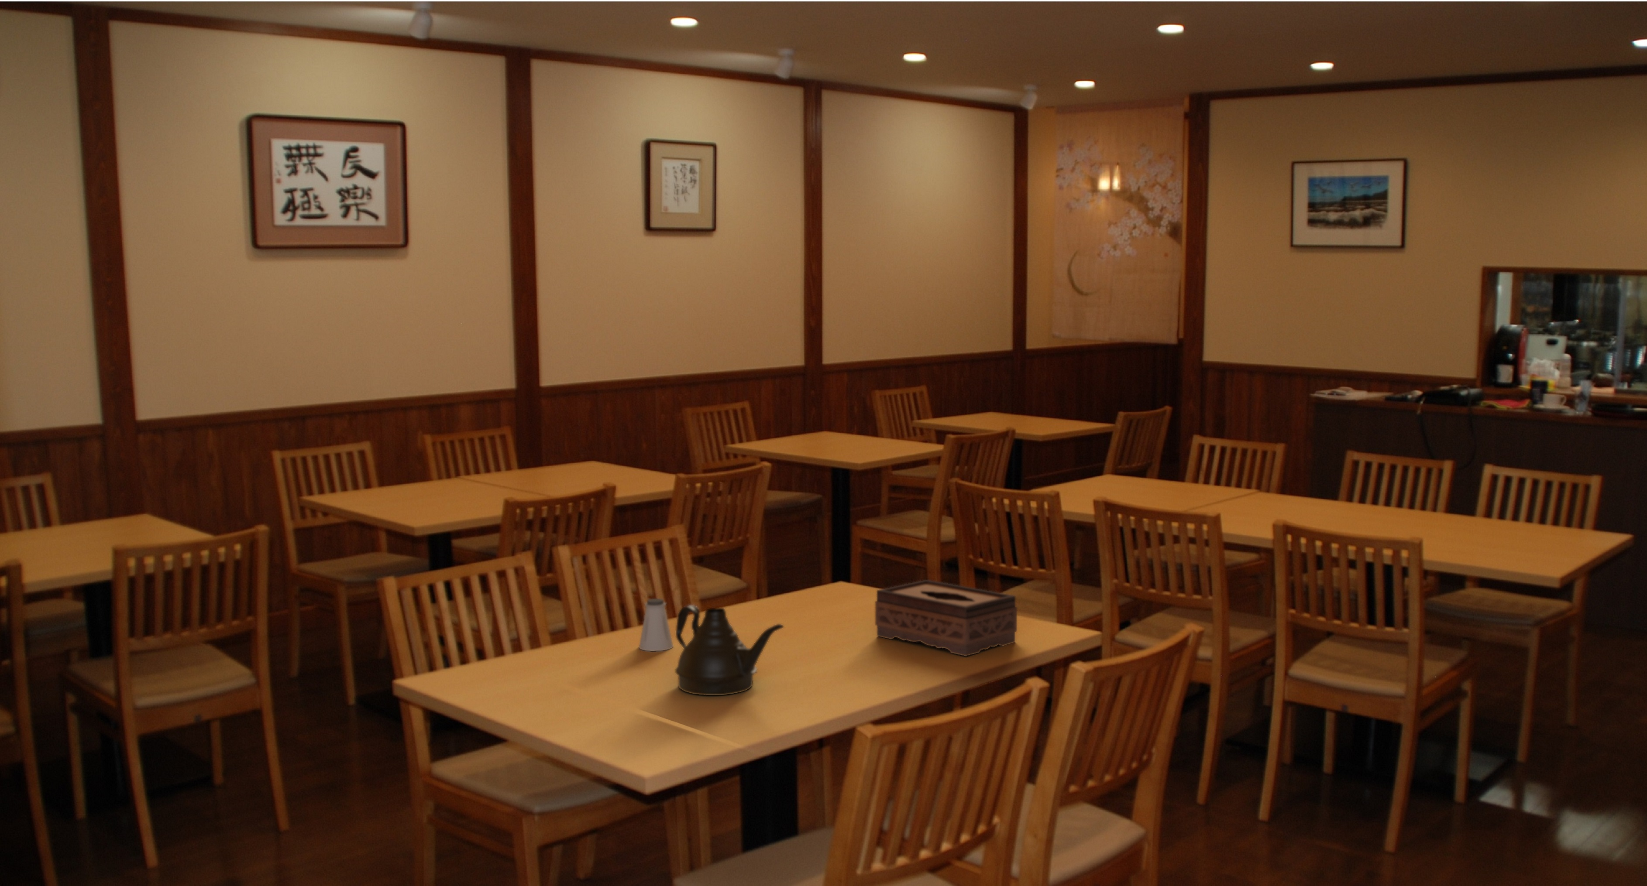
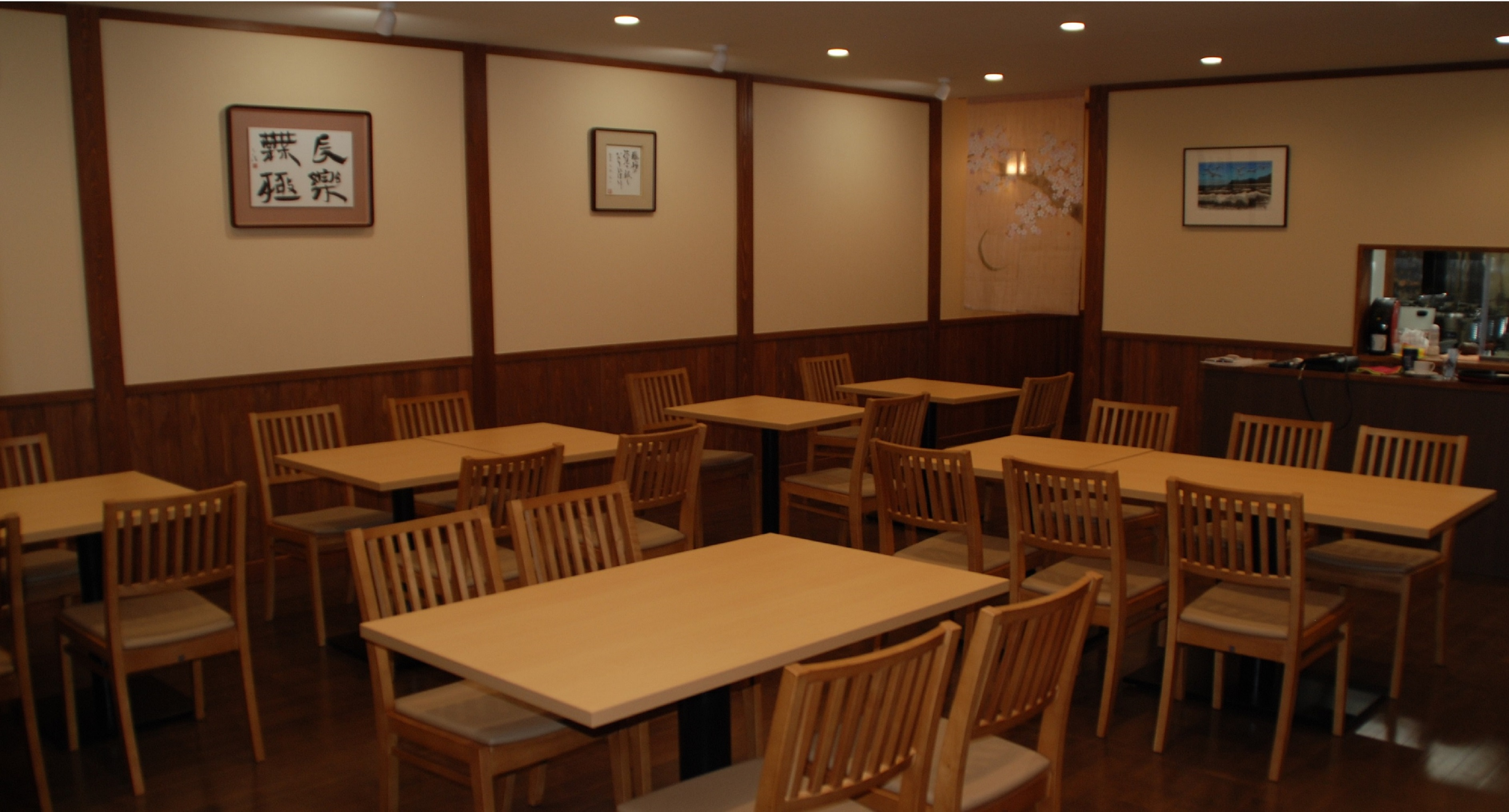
- teapot [675,604,784,696]
- tissue box [874,579,1017,657]
- saltshaker [638,598,675,651]
